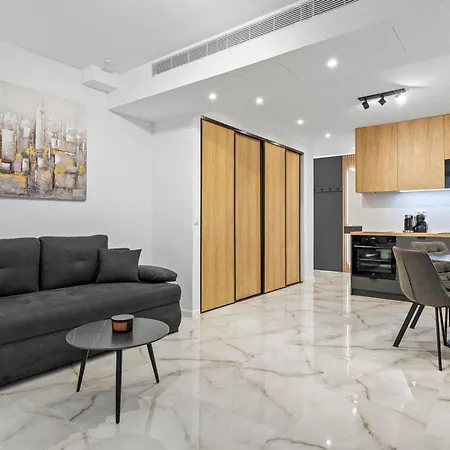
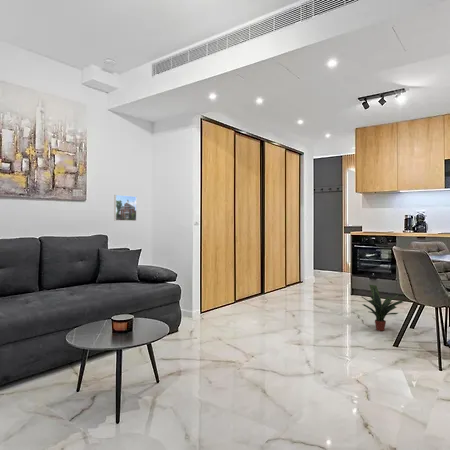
+ potted plant [361,284,404,332]
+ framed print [113,194,138,222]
